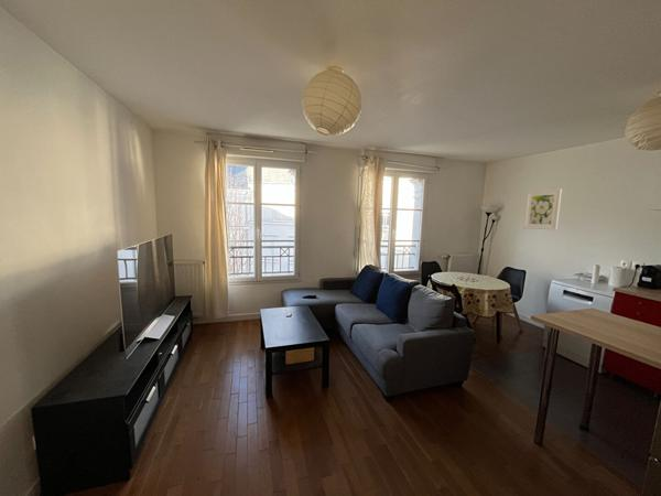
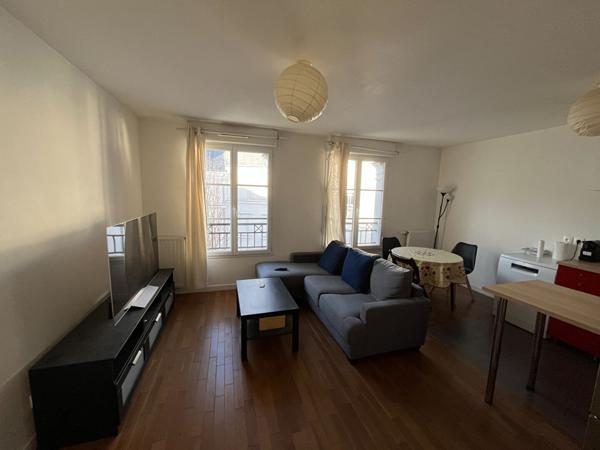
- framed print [522,187,563,230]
